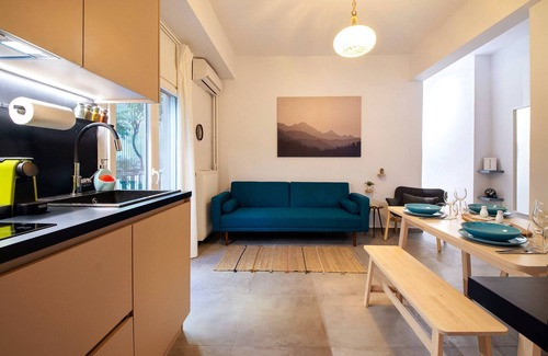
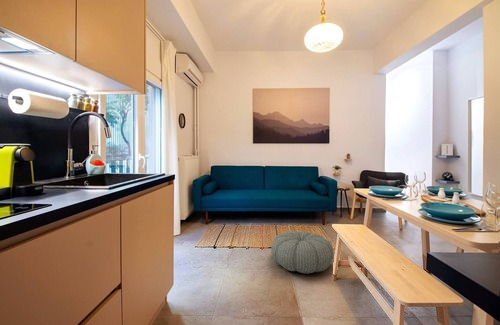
+ pouf [270,230,335,274]
